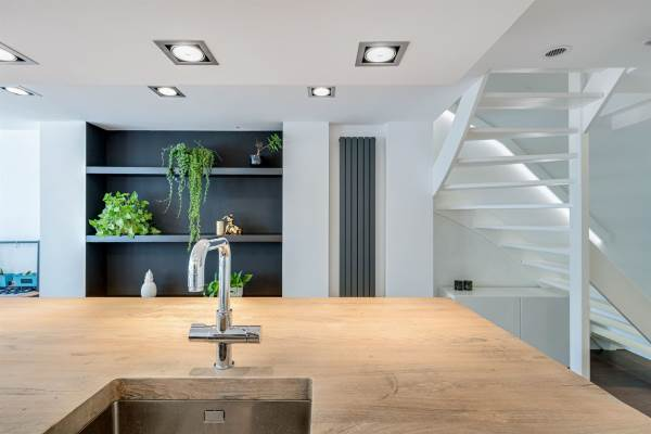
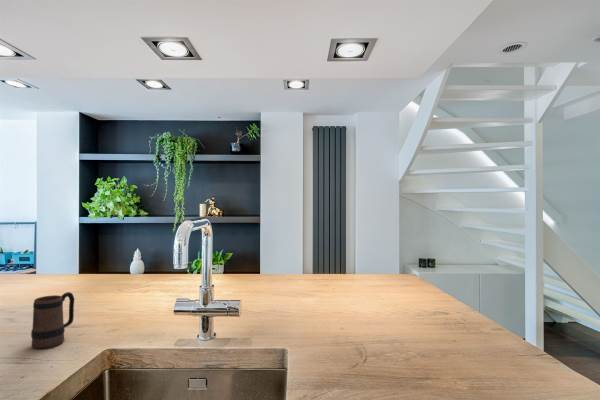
+ mug [30,291,75,349]
